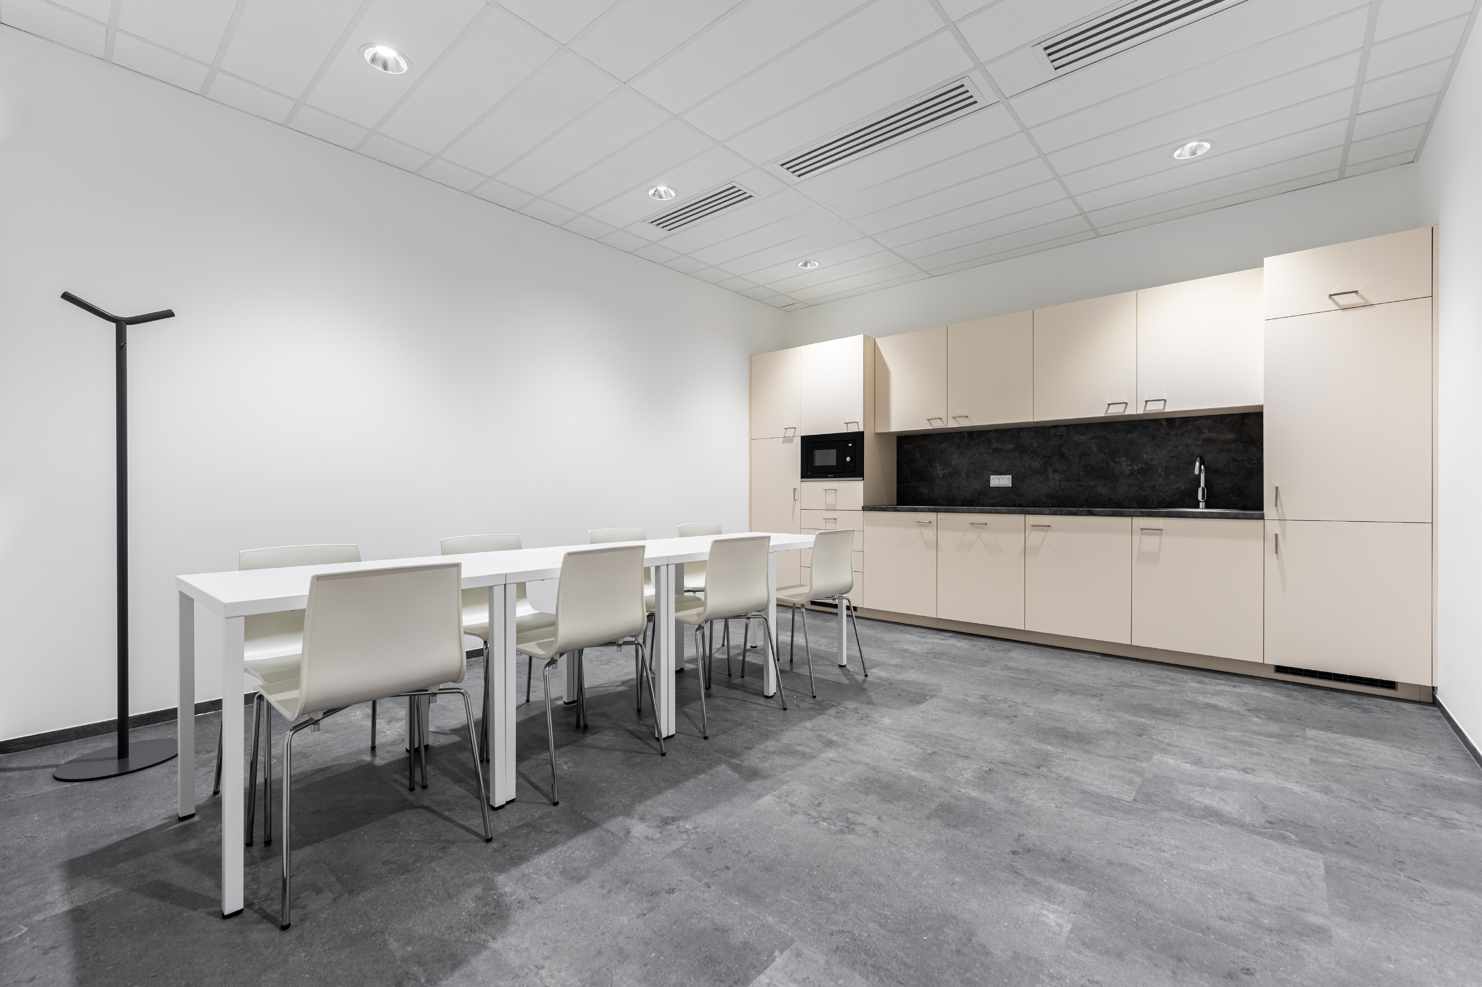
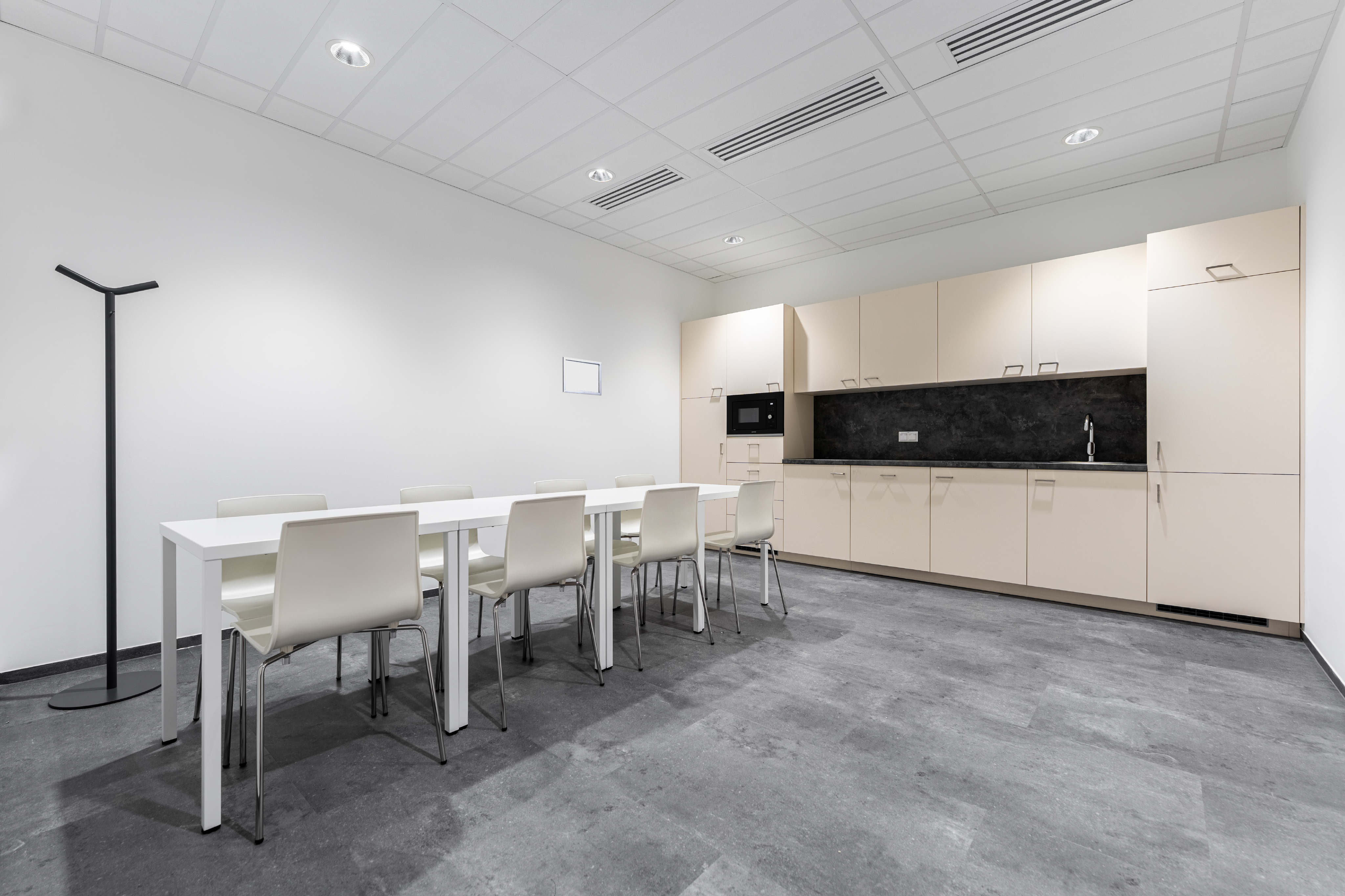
+ wall art [562,356,602,396]
